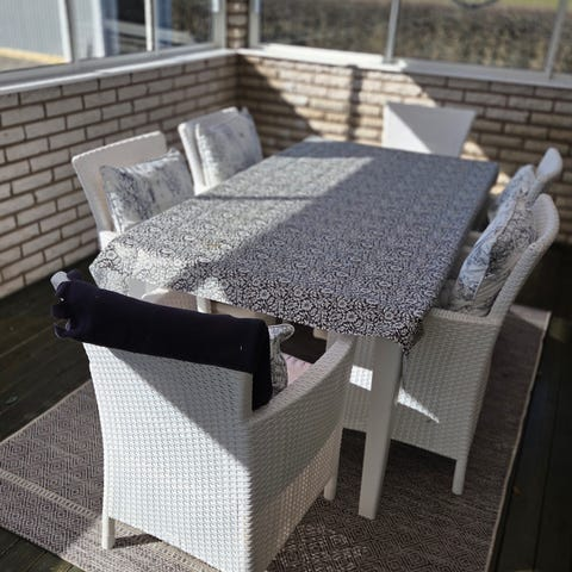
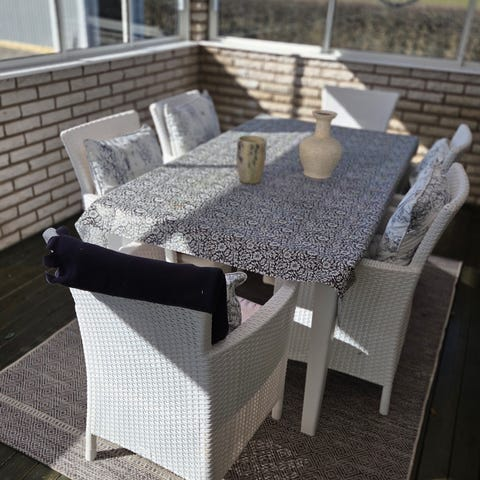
+ plant pot [236,134,268,185]
+ vase [298,109,344,180]
